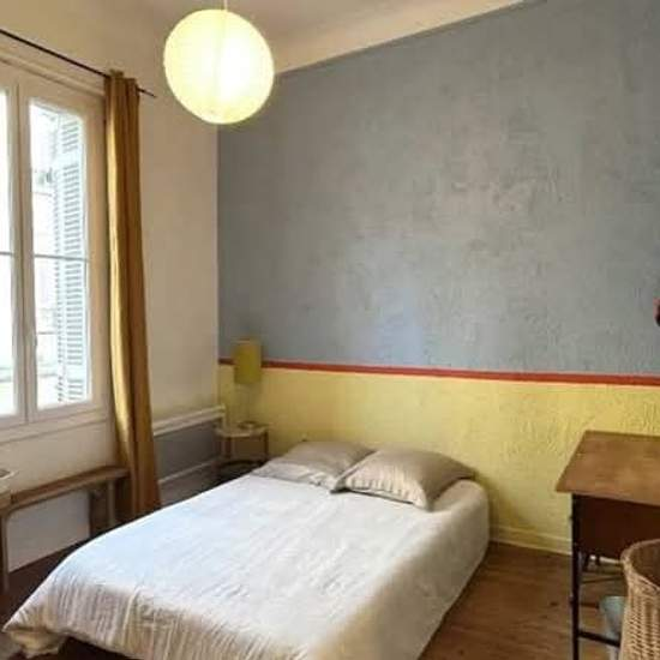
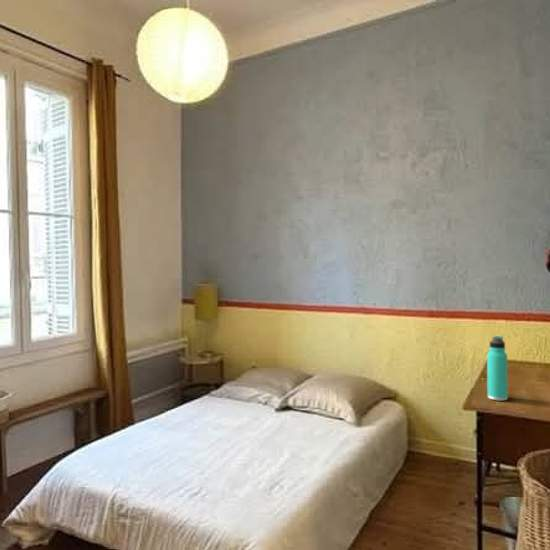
+ thermos bottle [486,335,509,402]
